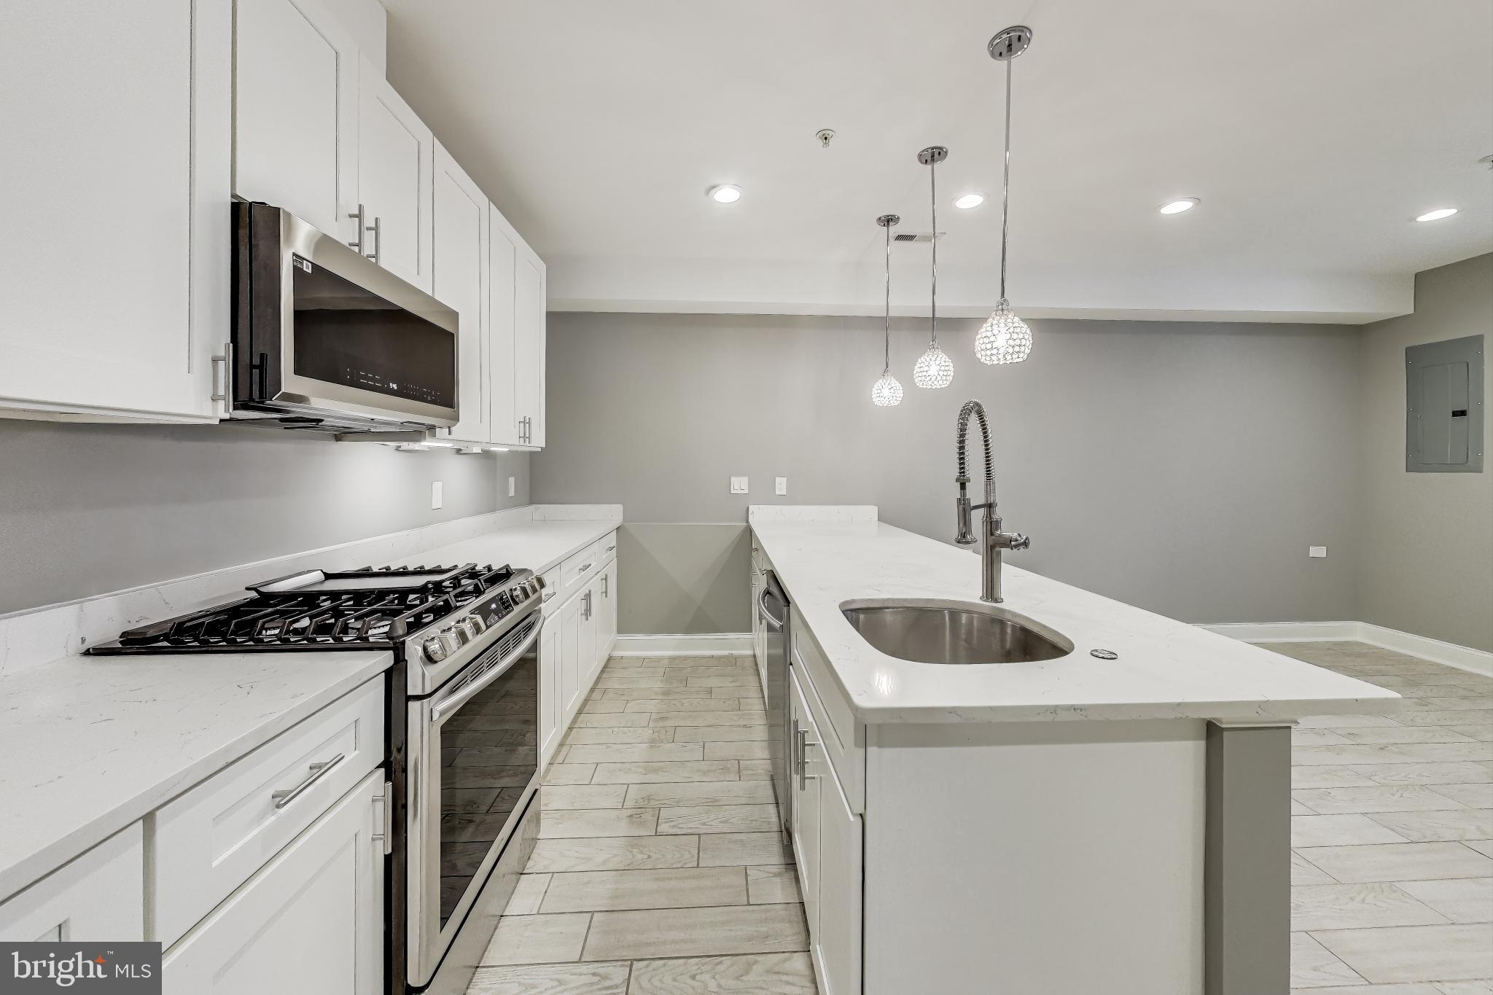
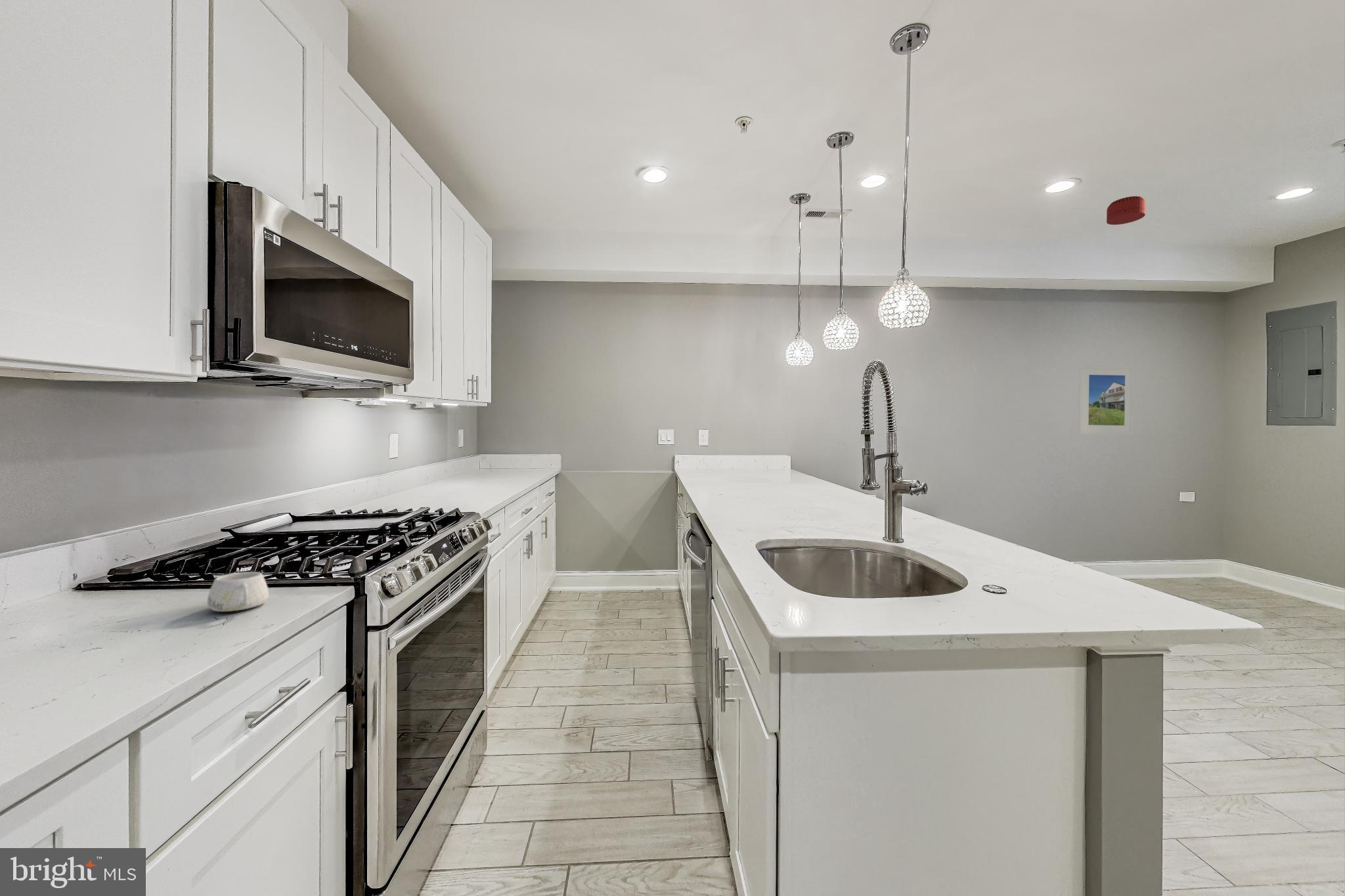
+ mug [206,571,269,612]
+ smoke detector [1106,196,1146,225]
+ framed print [1078,365,1135,435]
